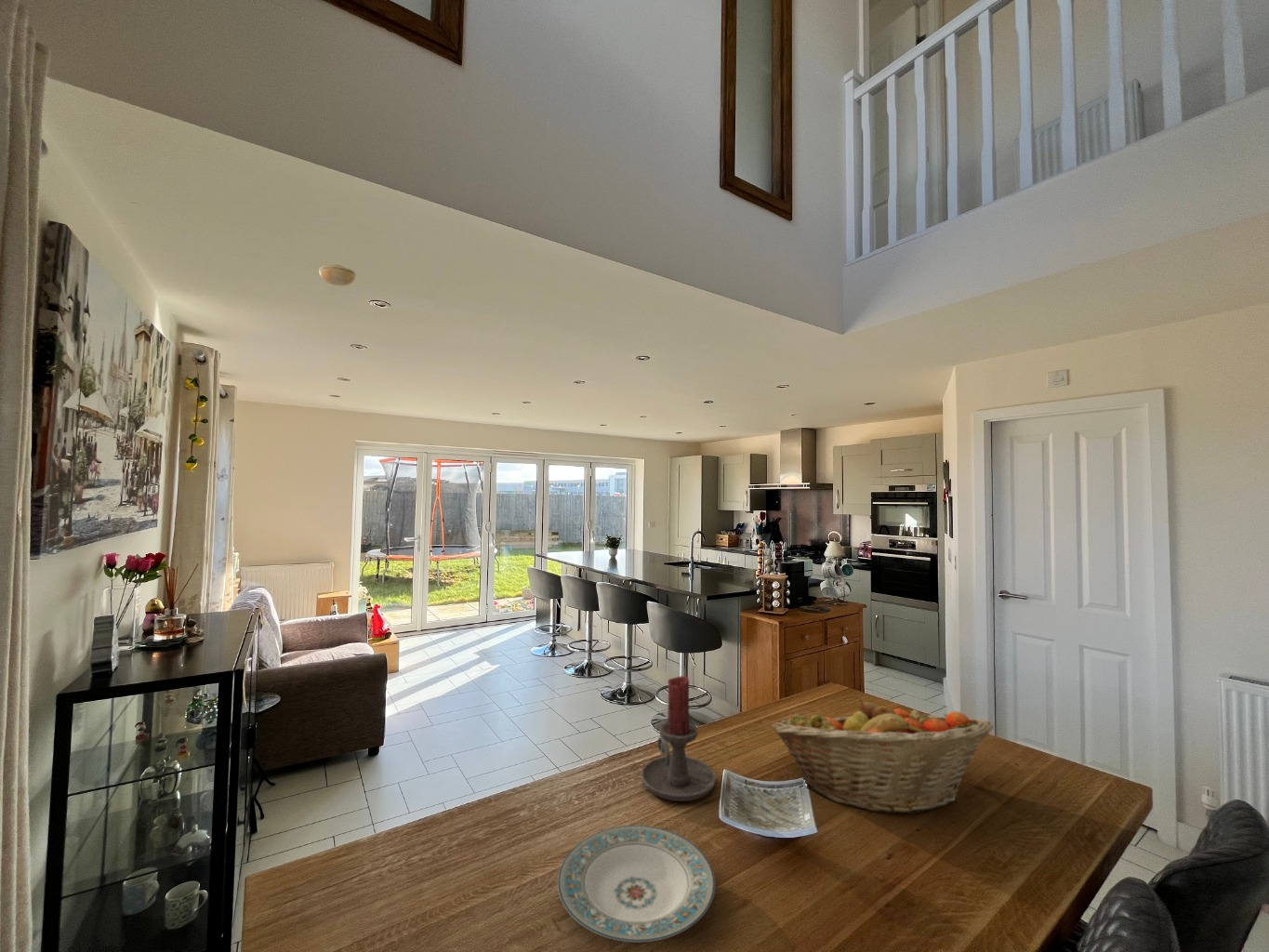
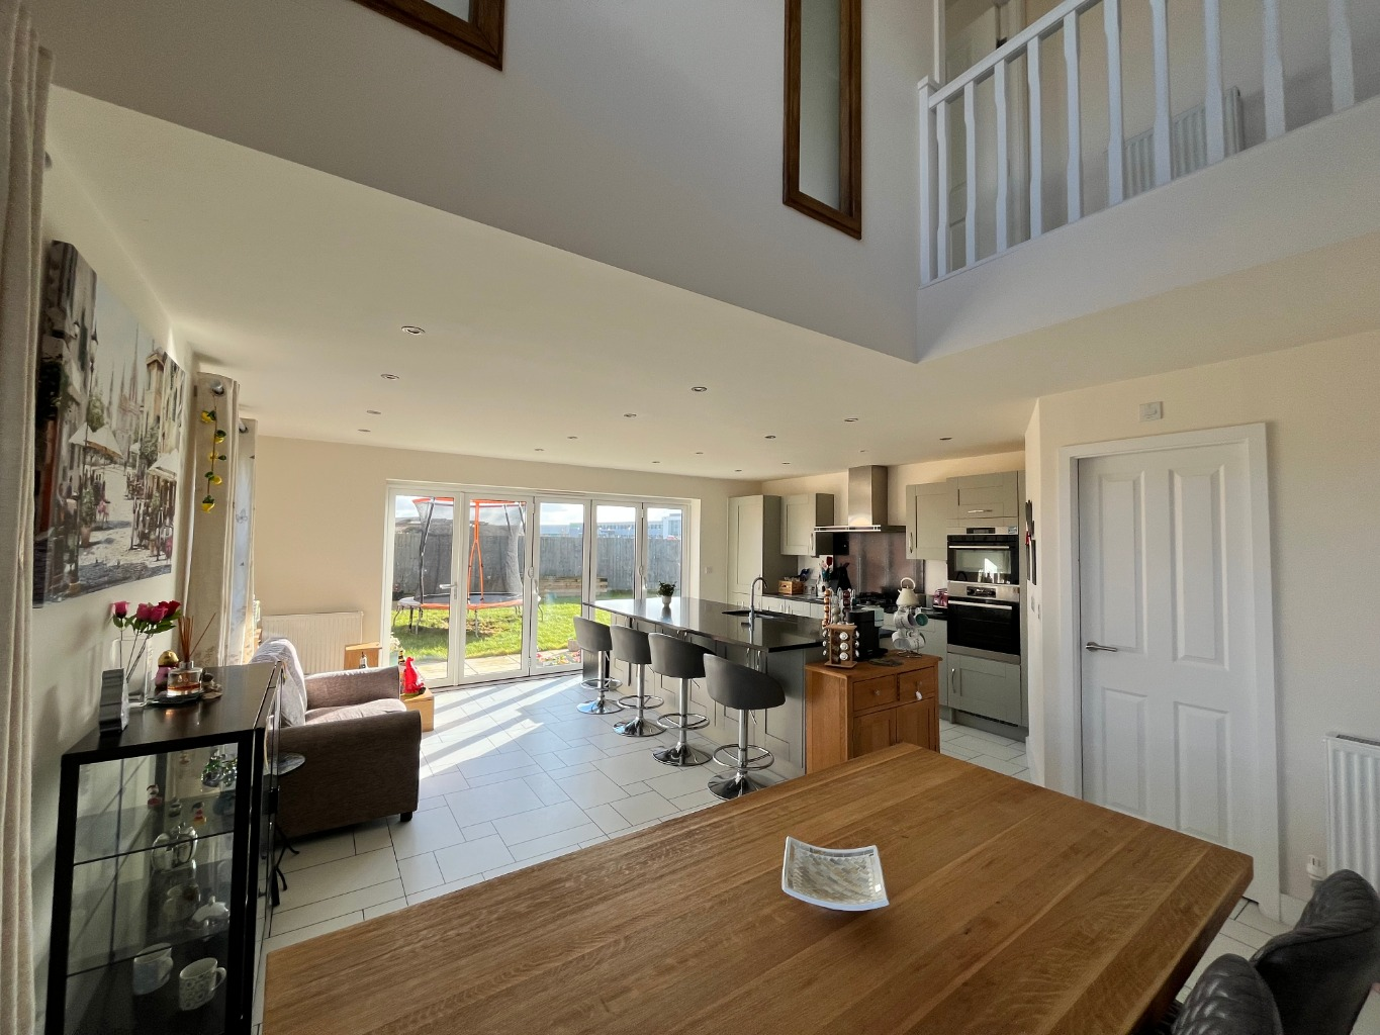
- candle holder [640,675,717,802]
- plate [557,825,716,943]
- fruit basket [771,698,995,815]
- smoke detector [318,264,356,286]
